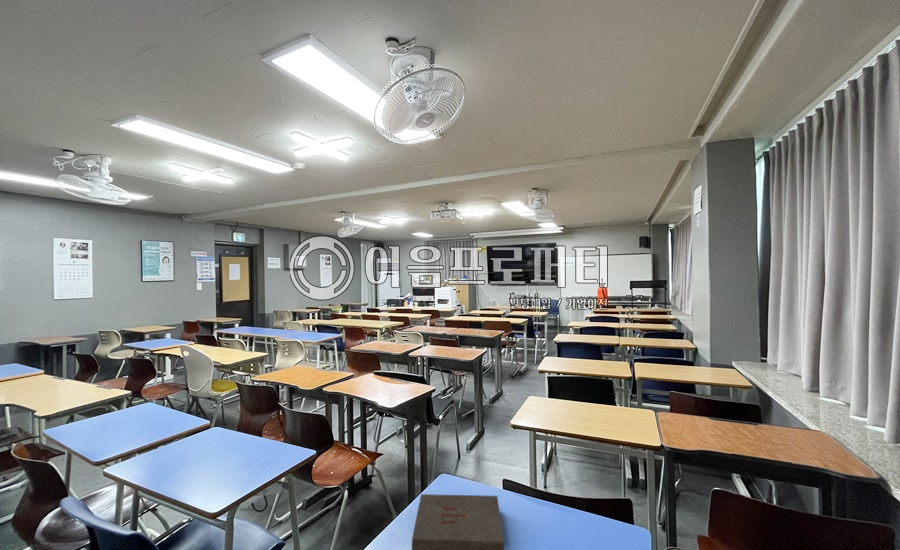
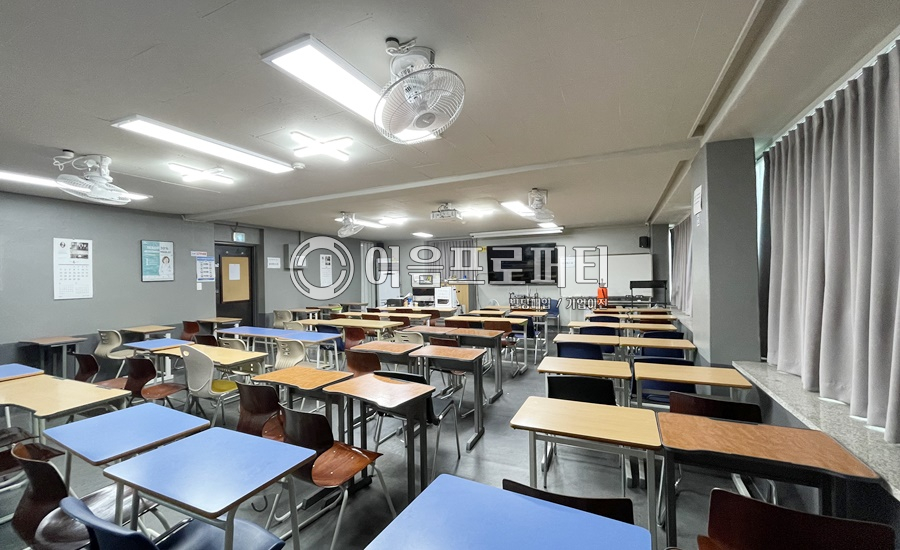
- book [411,493,505,550]
